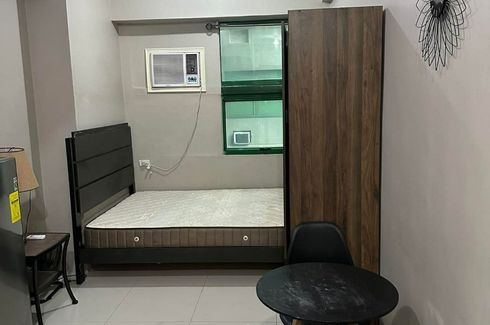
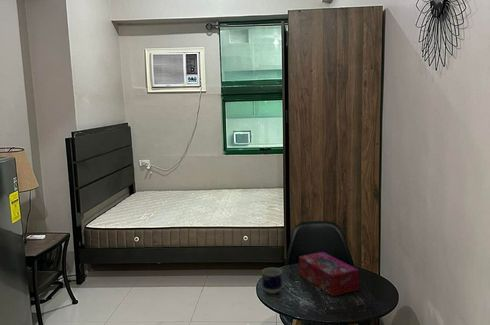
+ tissue box [298,251,360,297]
+ cup [261,267,283,295]
